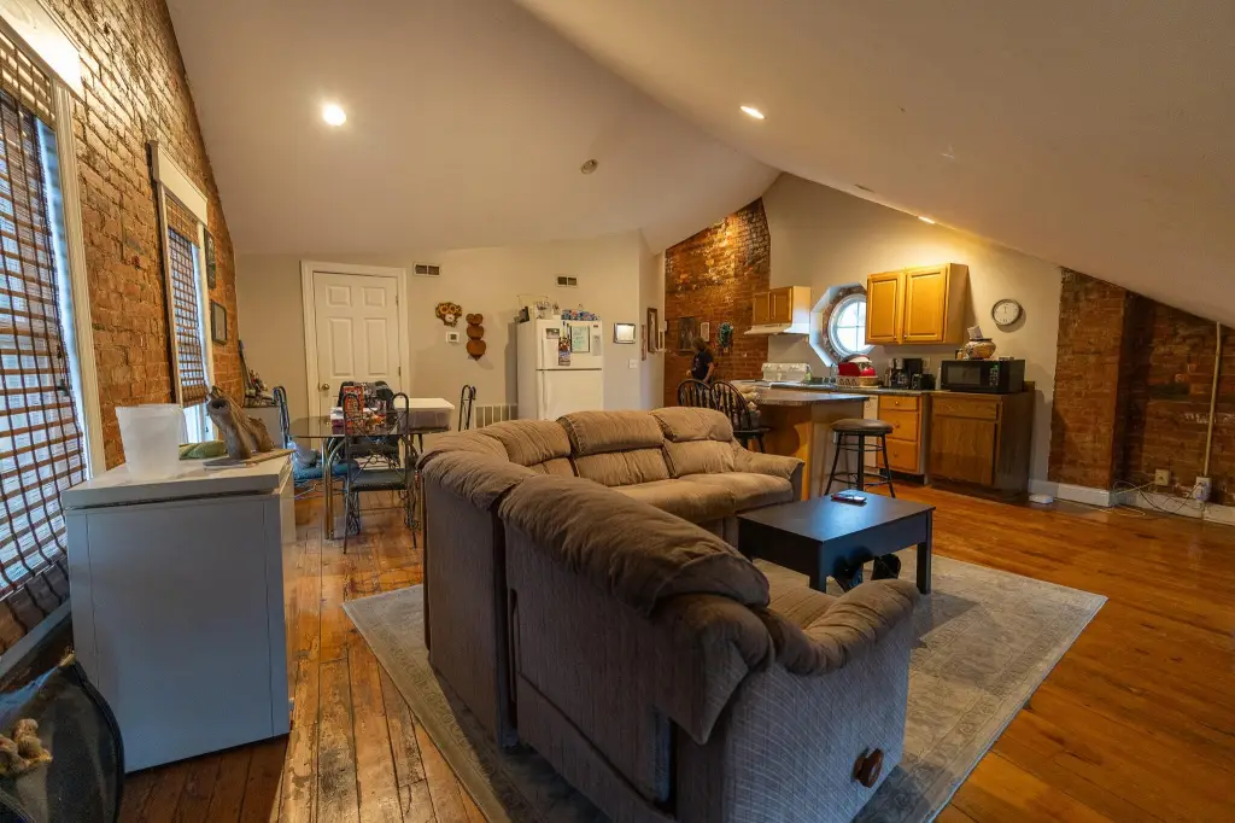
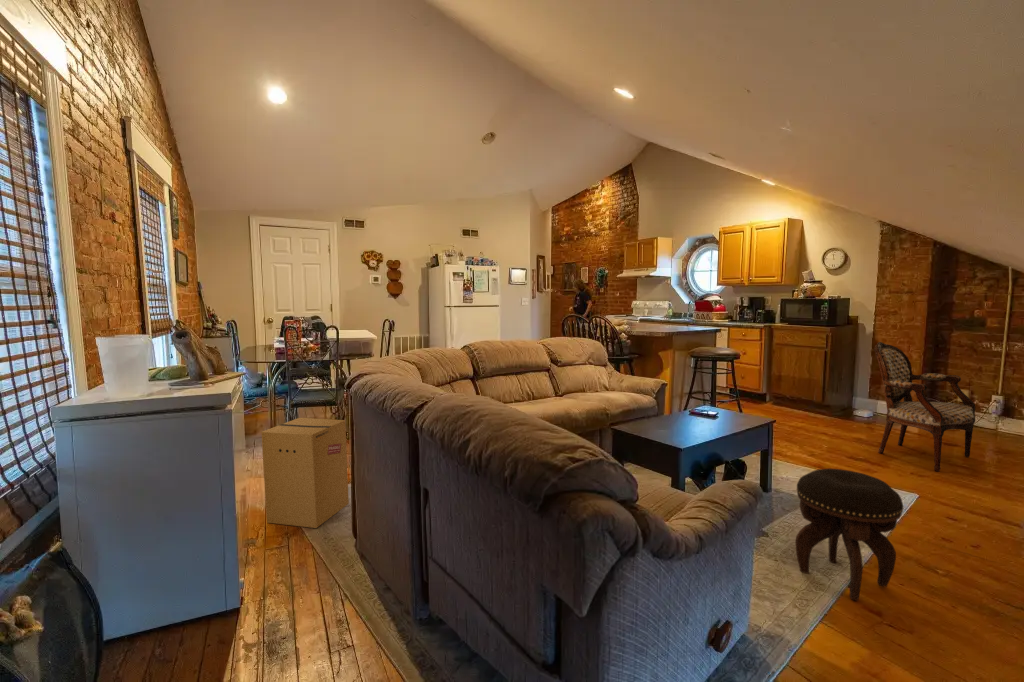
+ cardboard box [261,417,350,529]
+ footstool [795,468,904,602]
+ armchair [873,341,976,473]
